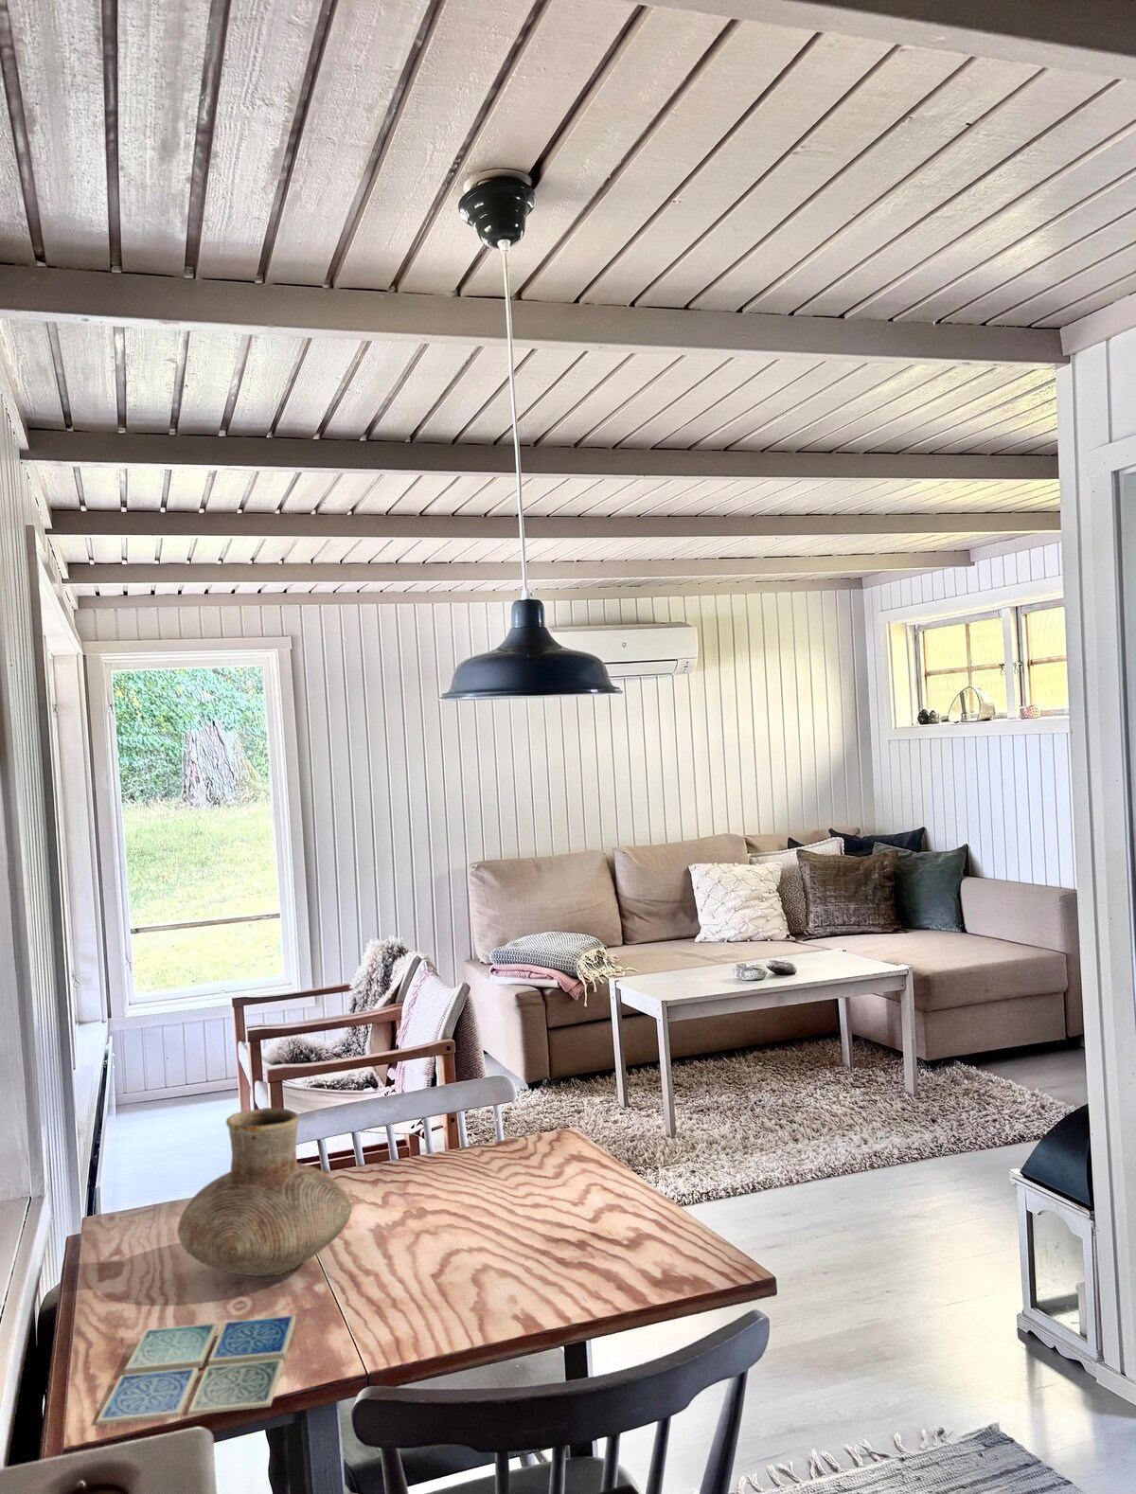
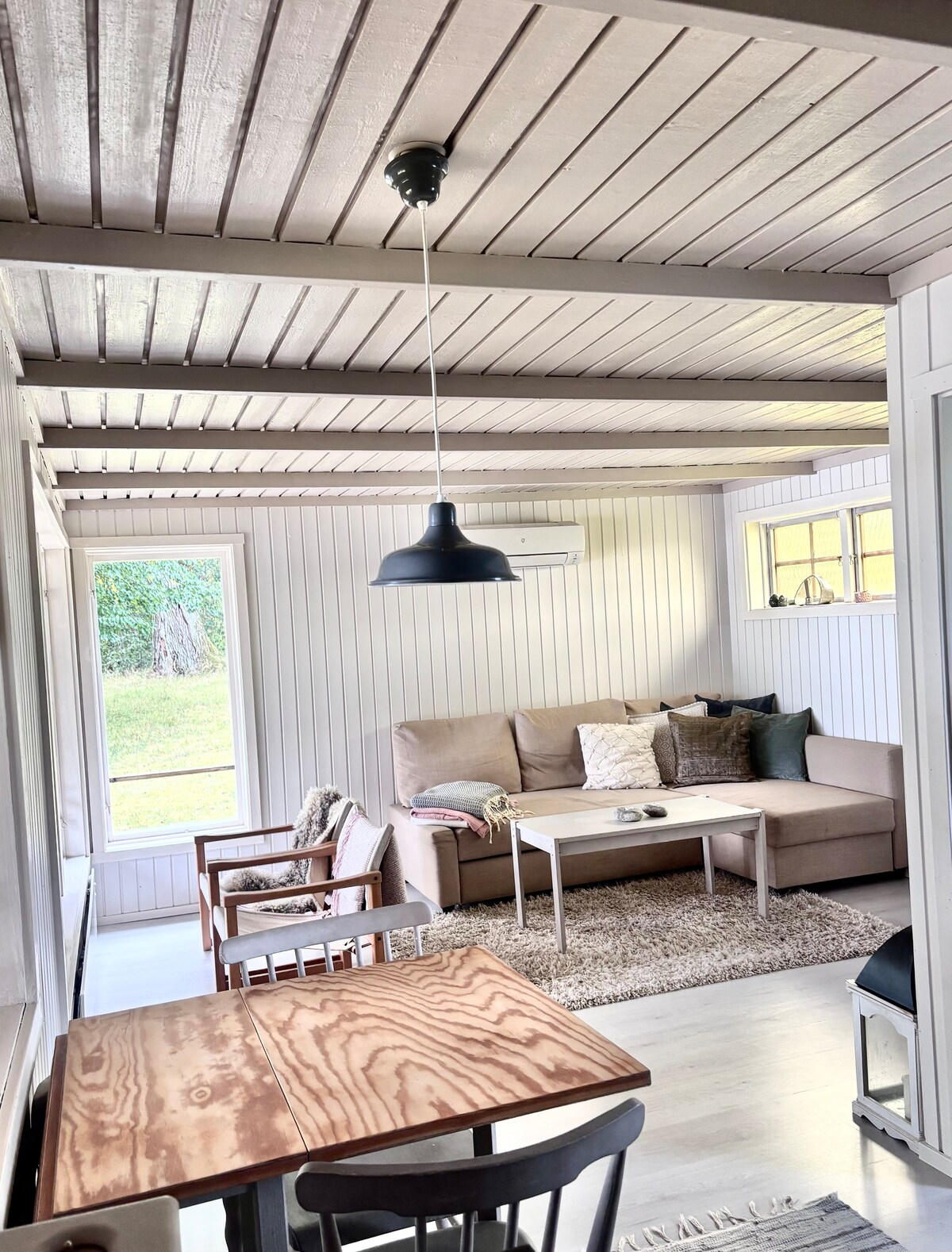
- drink coaster [94,1314,297,1426]
- vase [177,1106,352,1277]
